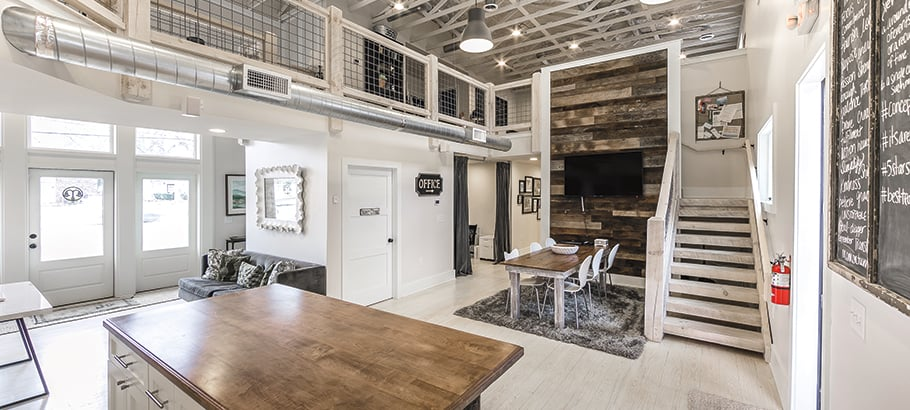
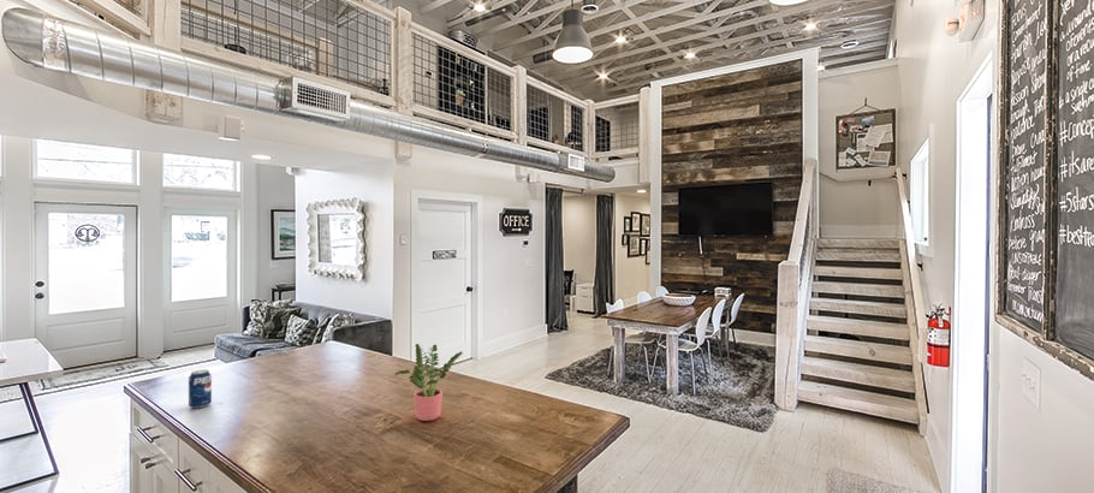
+ potted plant [394,343,464,422]
+ beverage can [188,369,213,409]
